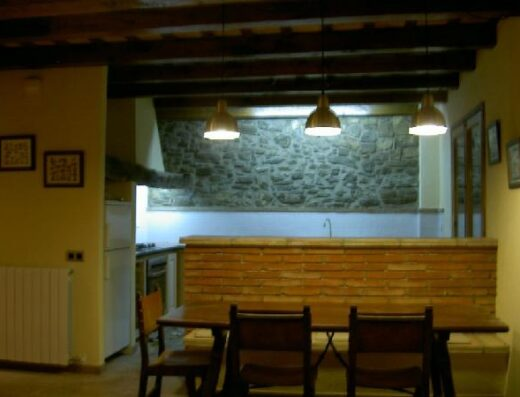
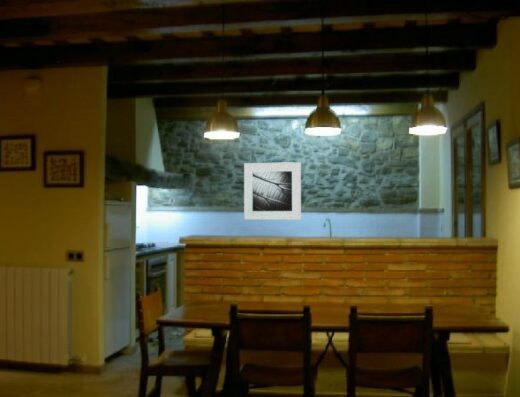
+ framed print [243,161,302,221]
